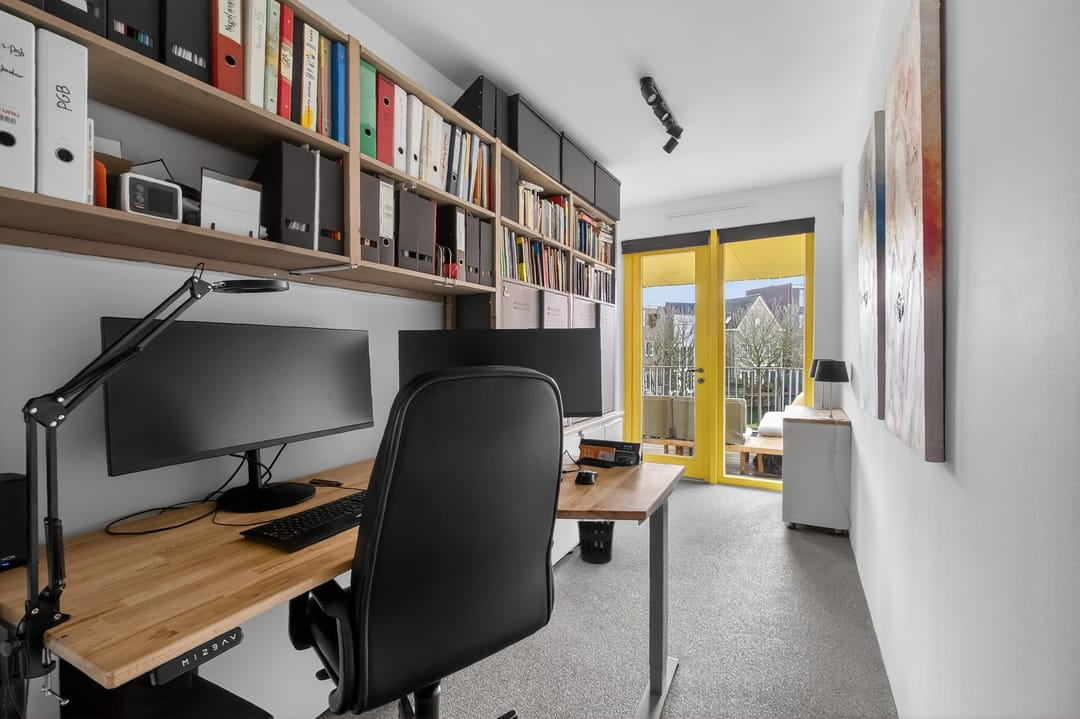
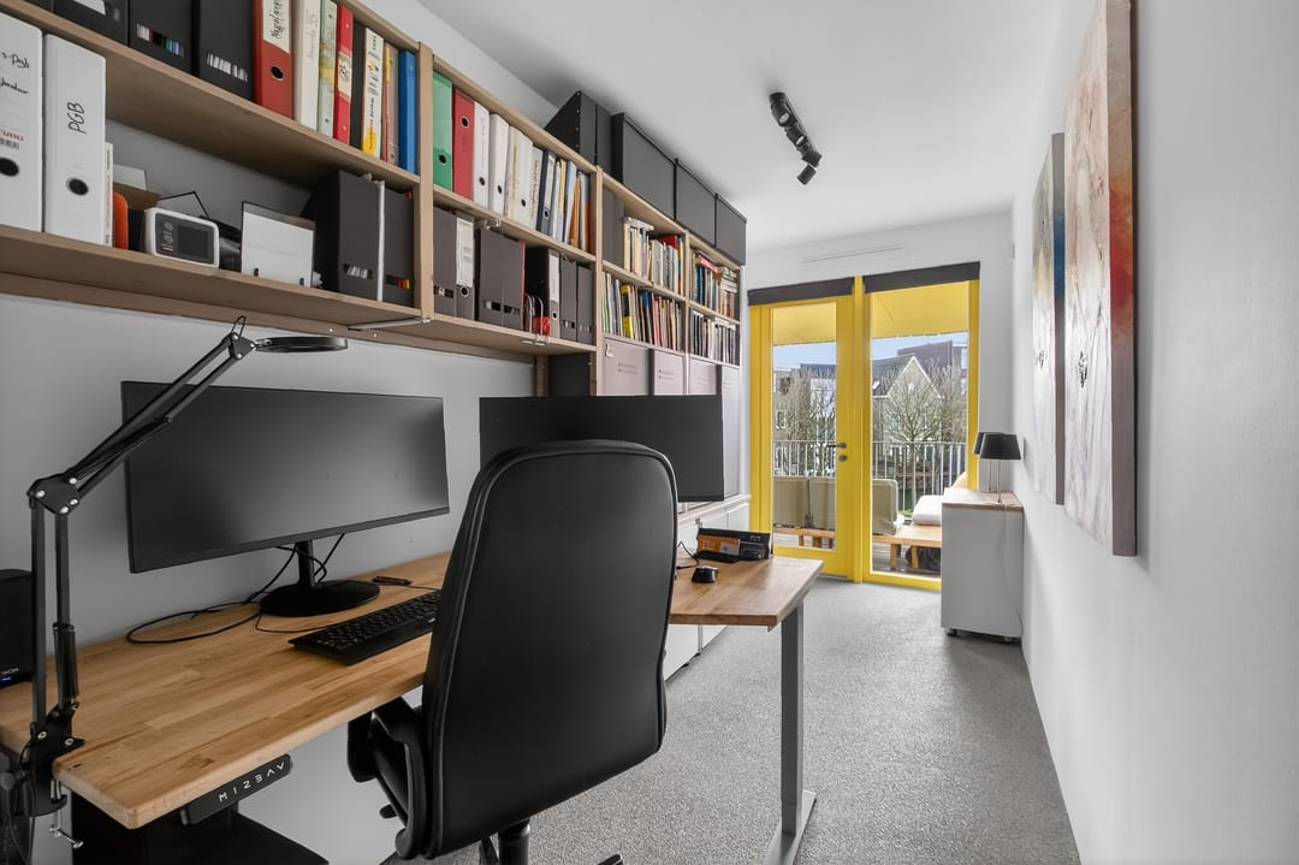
- wastebasket [576,520,616,564]
